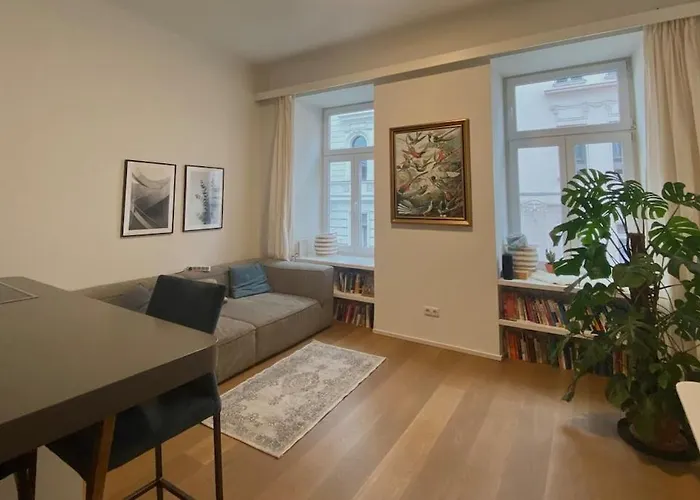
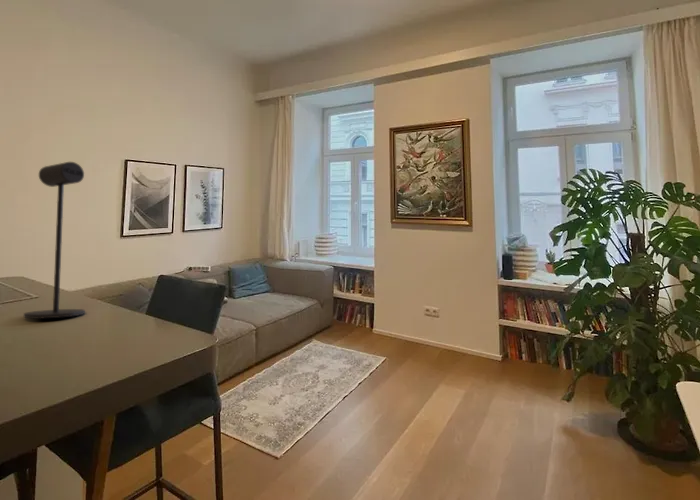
+ desk lamp [23,161,86,320]
